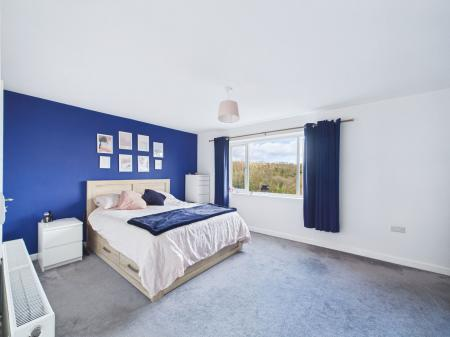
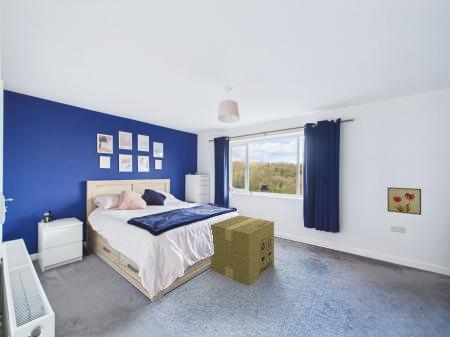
+ cardboard box [210,214,275,287]
+ wall art [387,186,422,216]
